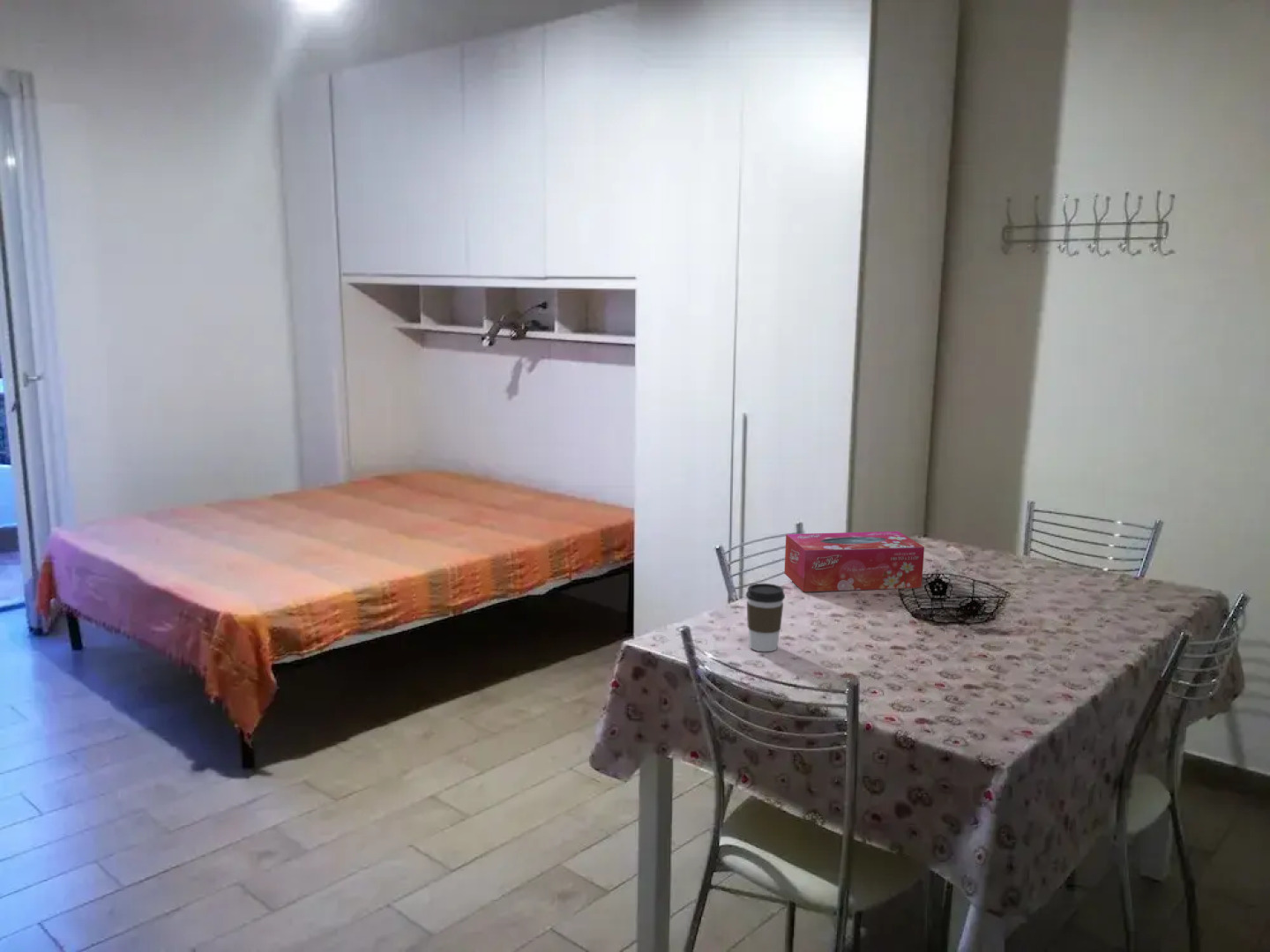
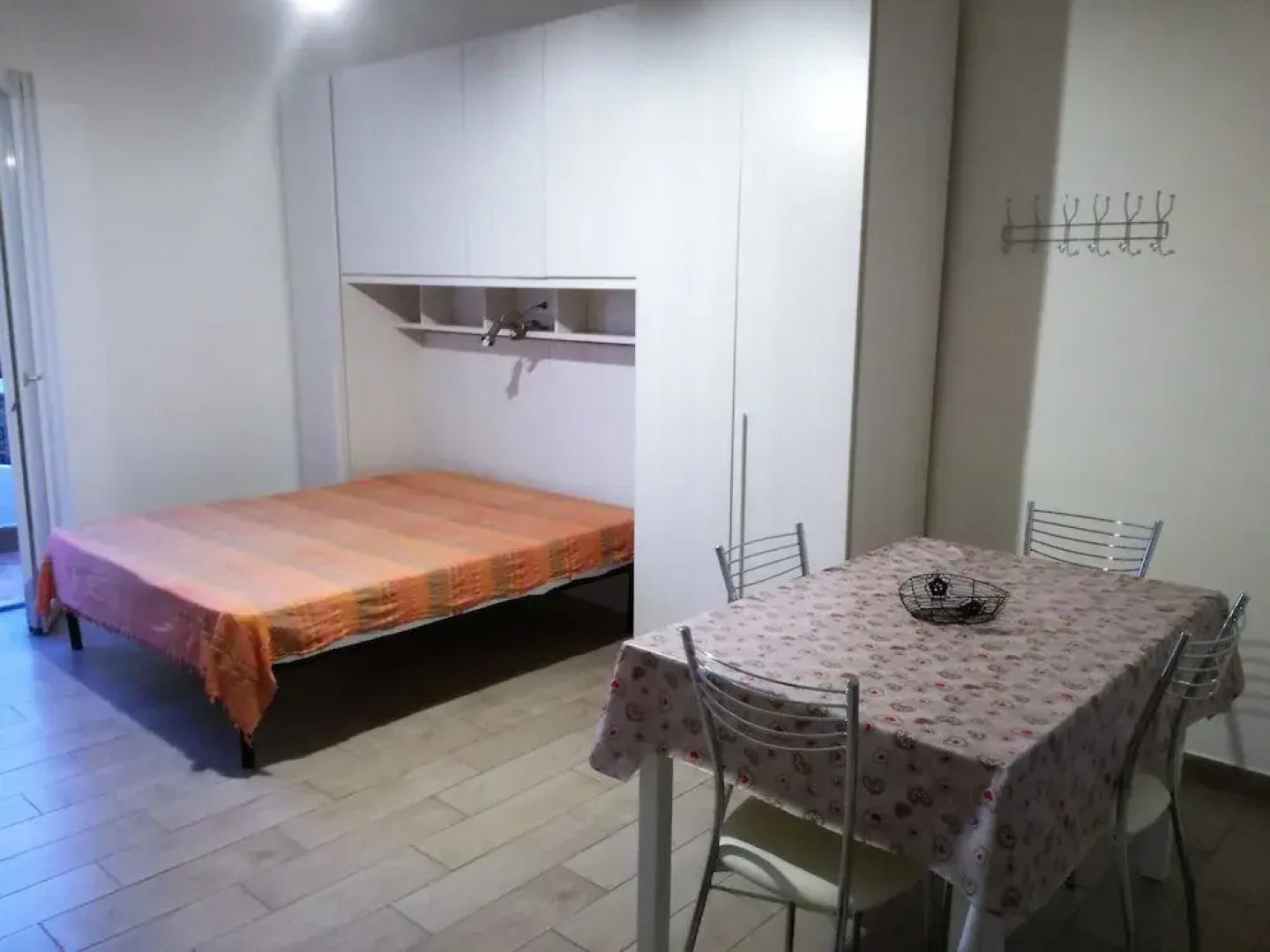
- coffee cup [745,583,786,652]
- tissue box [783,531,925,592]
